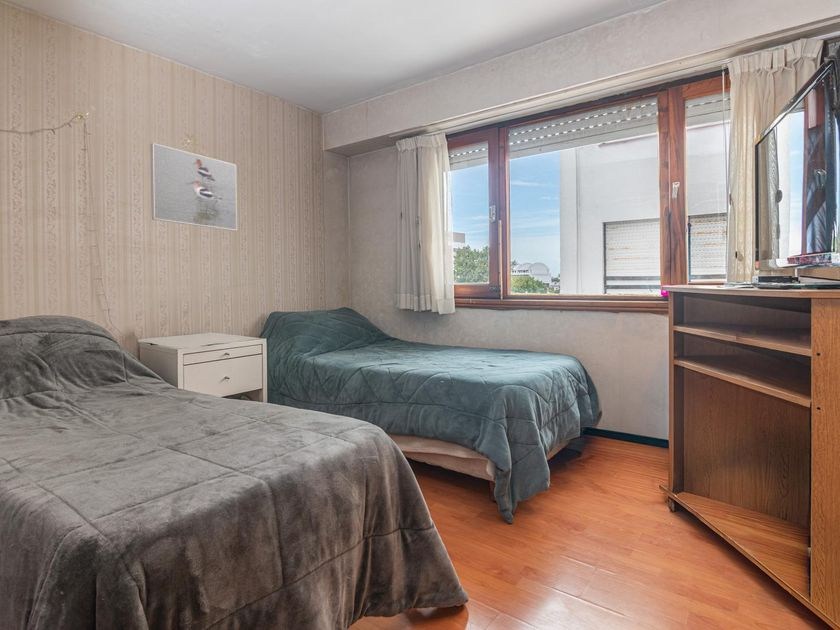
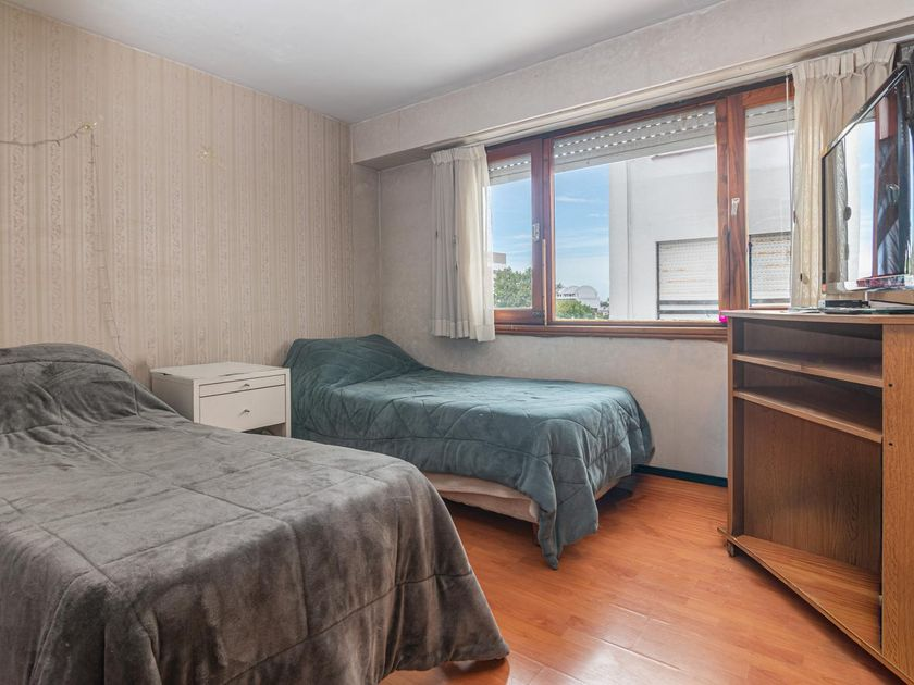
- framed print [150,142,238,232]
